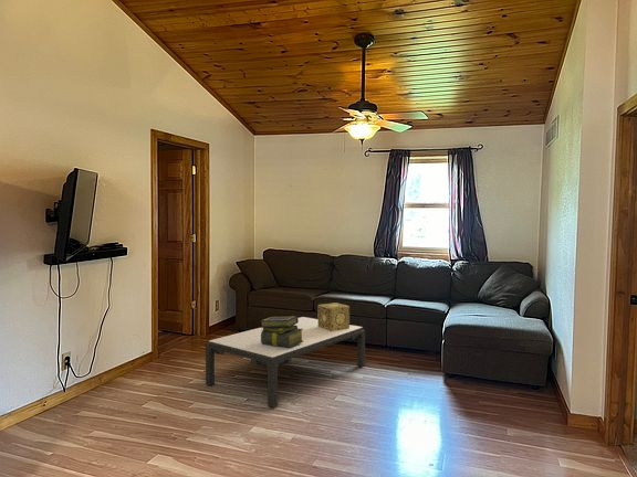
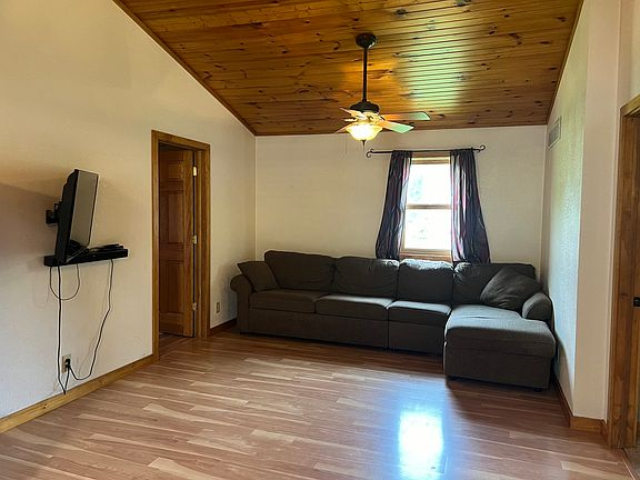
- coffee table [205,316,366,409]
- stack of books [260,315,304,347]
- decorative box [317,301,351,331]
